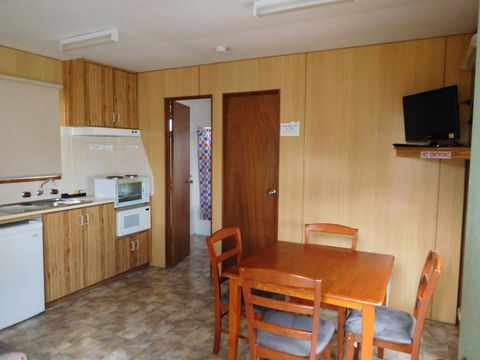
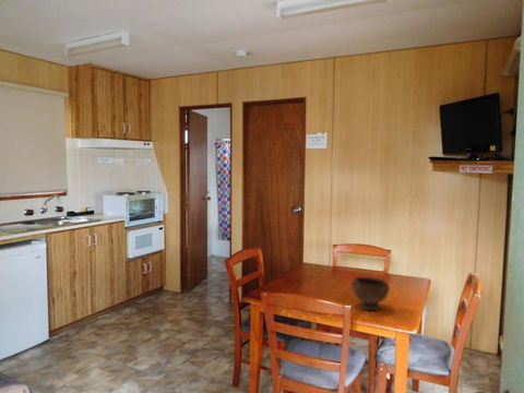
+ bowl [350,276,390,311]
